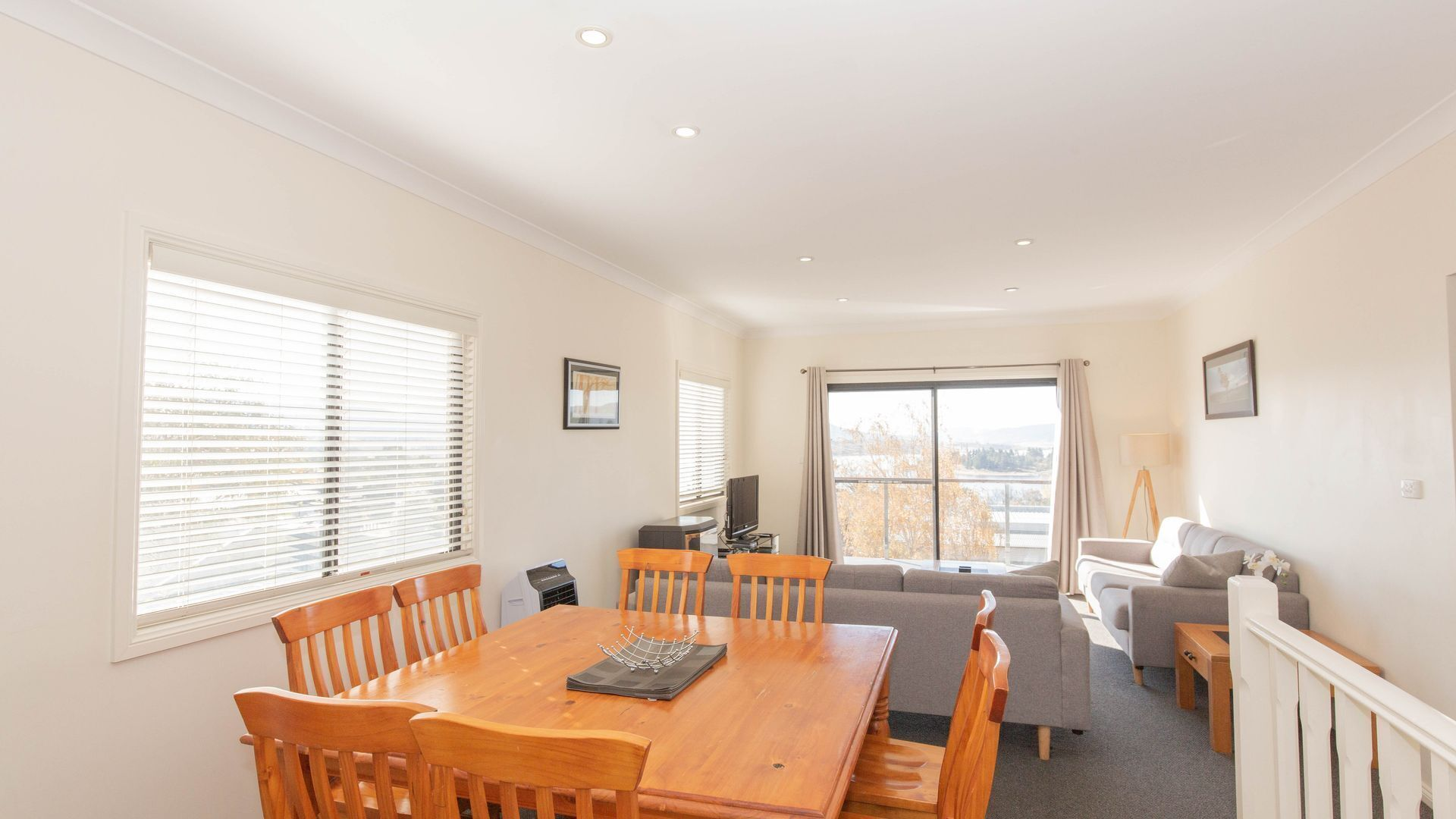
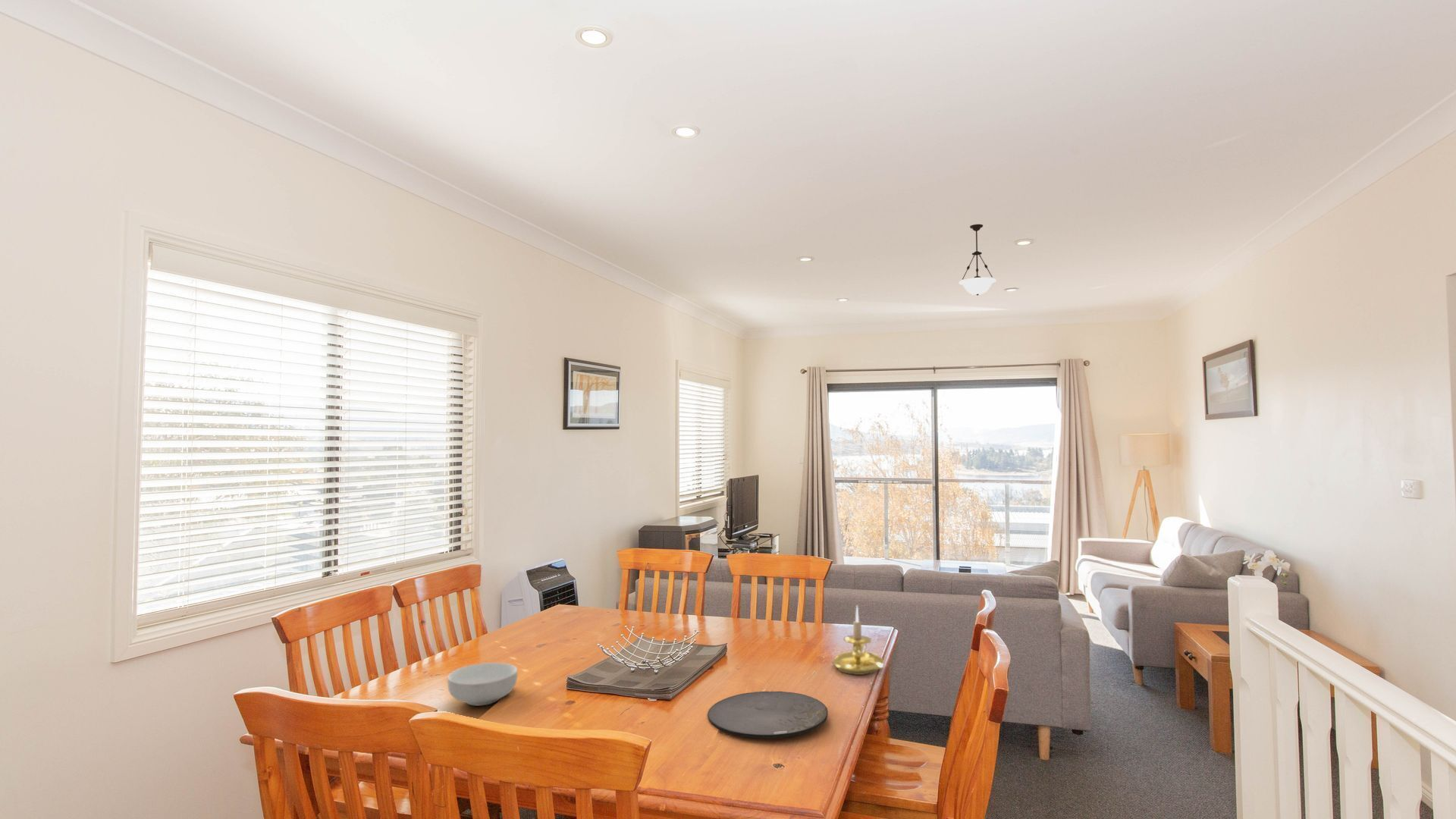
+ cereal bowl [447,662,518,707]
+ plate [707,691,829,739]
+ candle holder [831,604,884,676]
+ pendant light [959,224,997,296]
